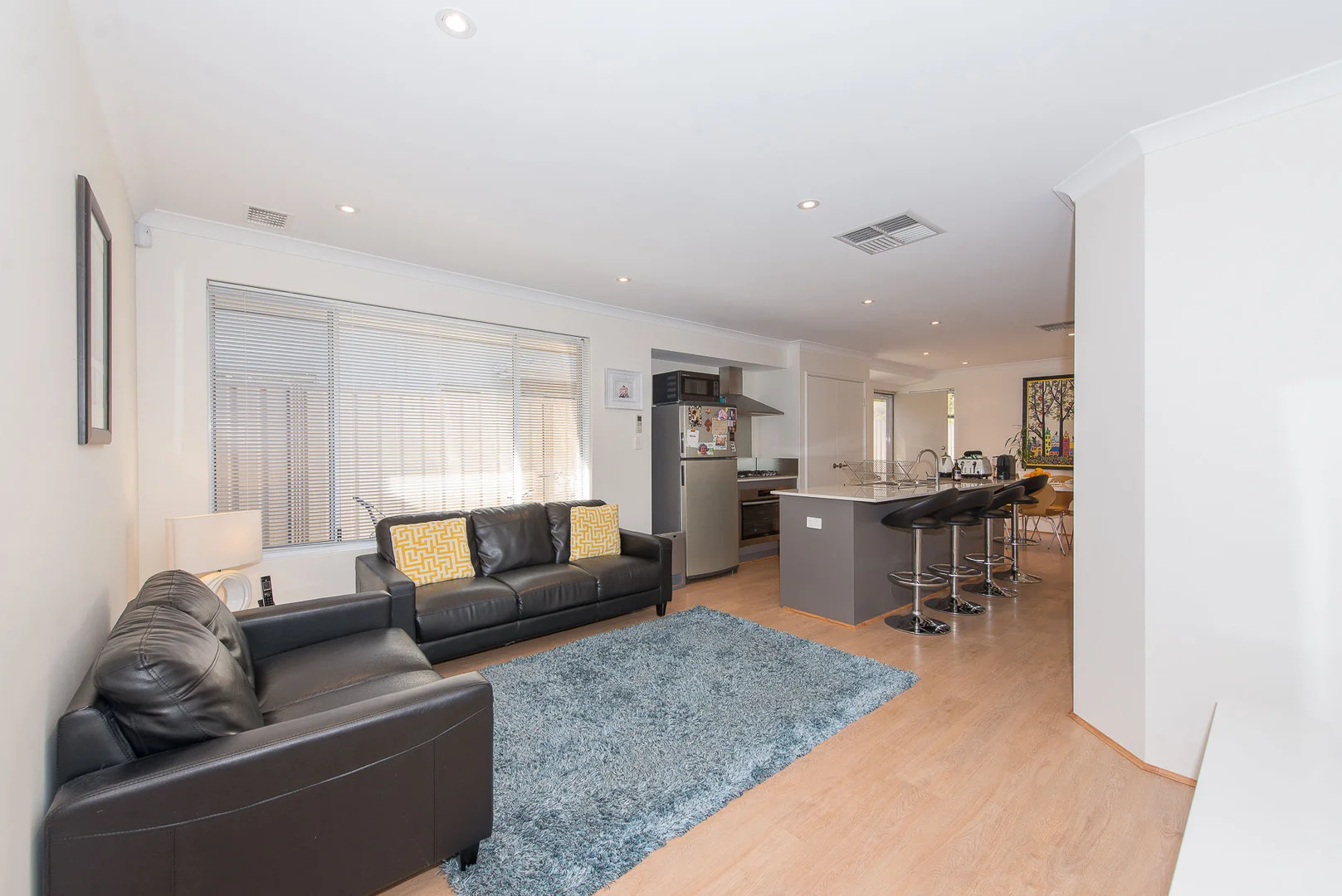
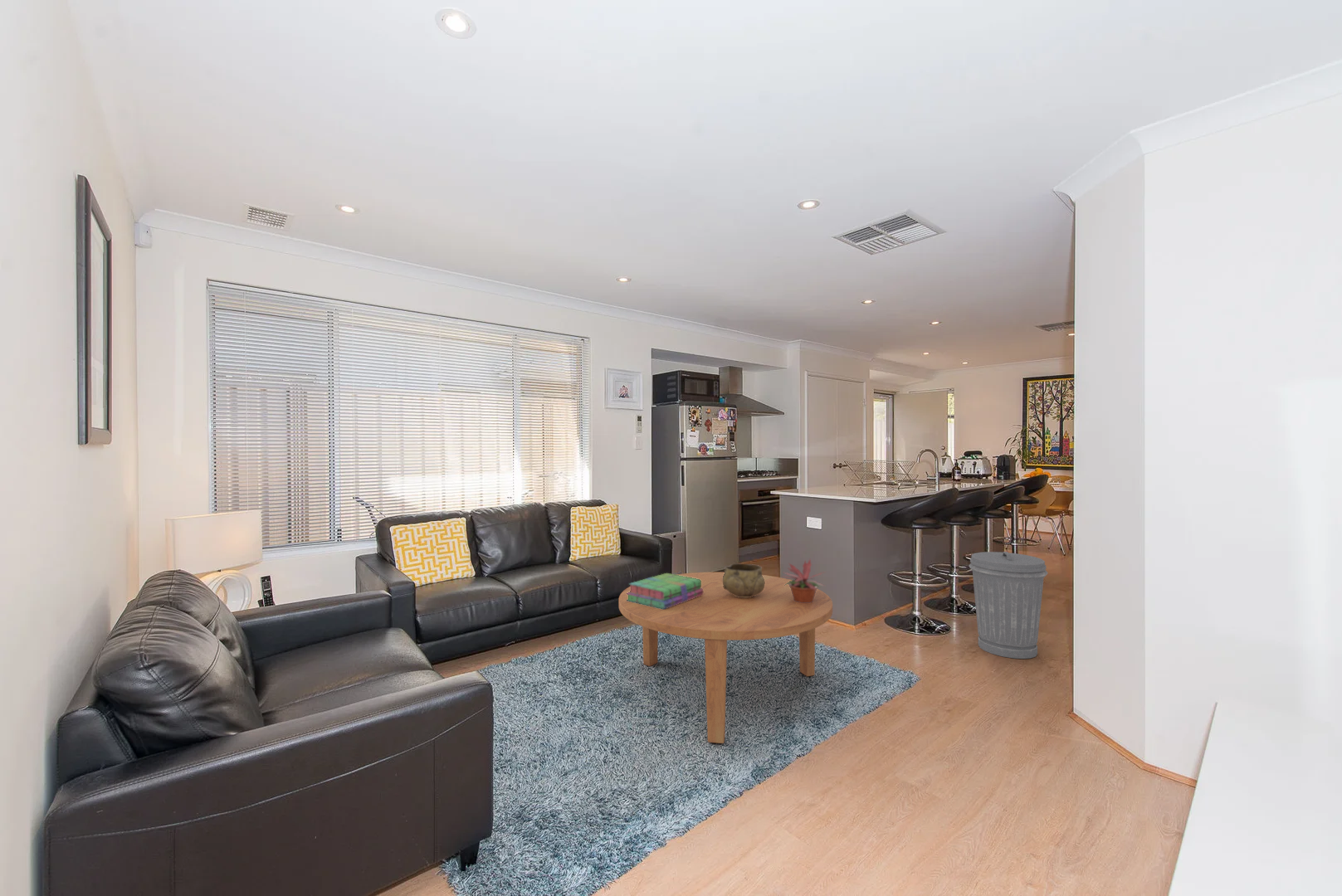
+ decorative bowl [723,562,765,597]
+ stack of books [627,572,703,609]
+ trash can [968,551,1049,660]
+ coffee table [618,572,833,744]
+ potted plant [781,558,826,603]
